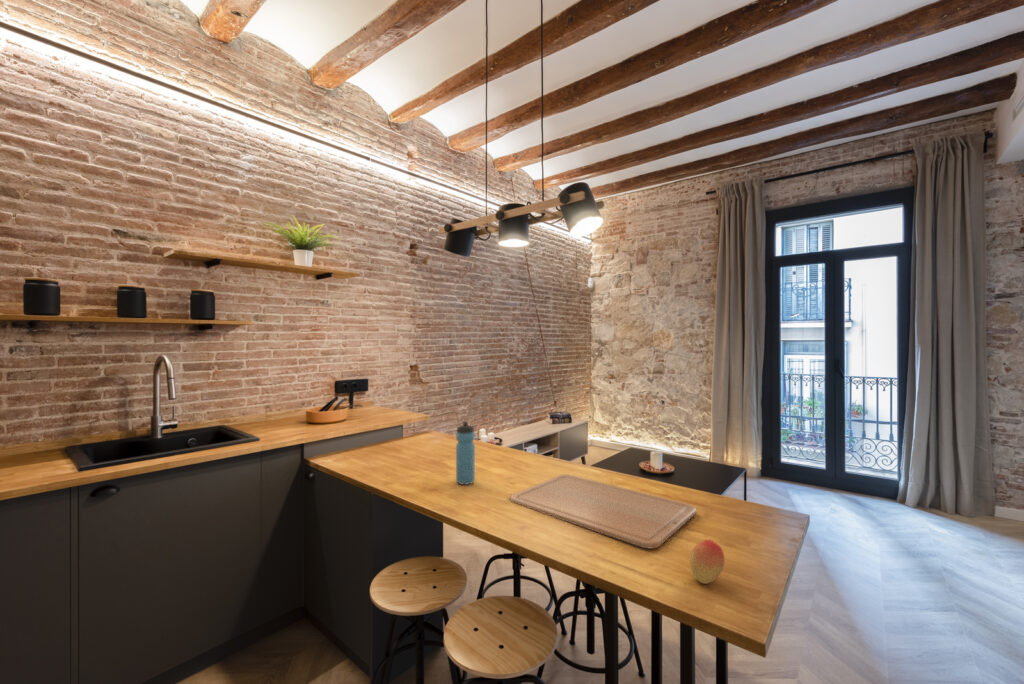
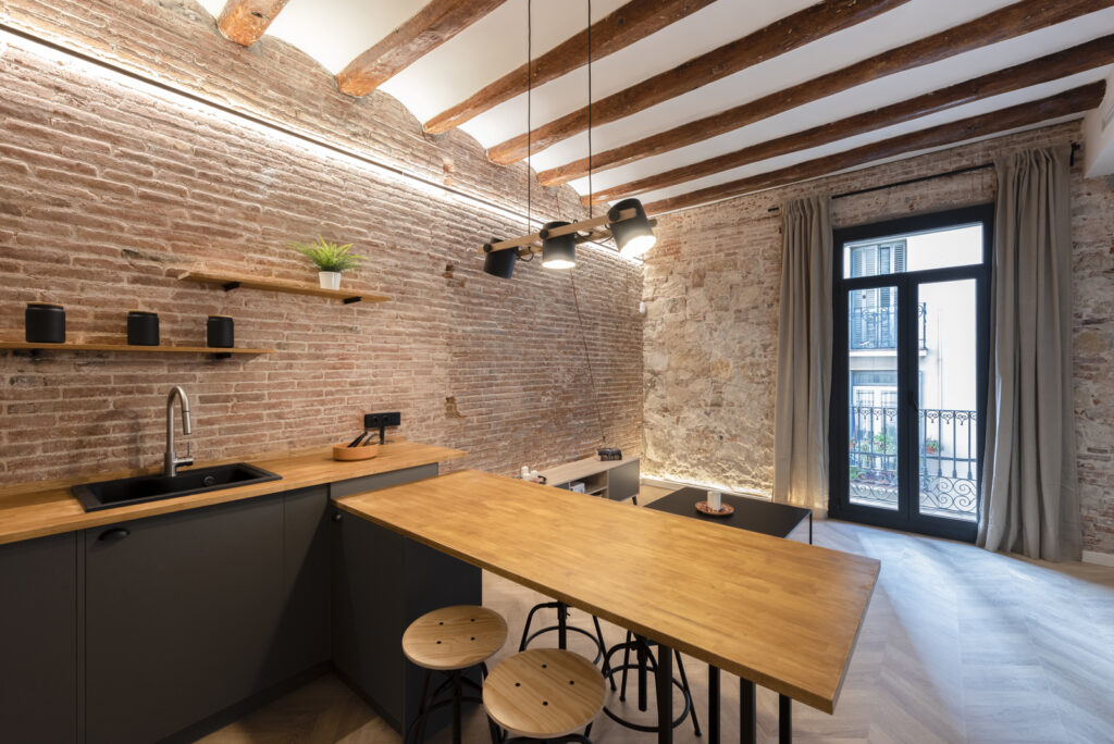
- chopping board [509,473,698,550]
- fruit [689,539,726,585]
- water bottle [455,420,476,486]
